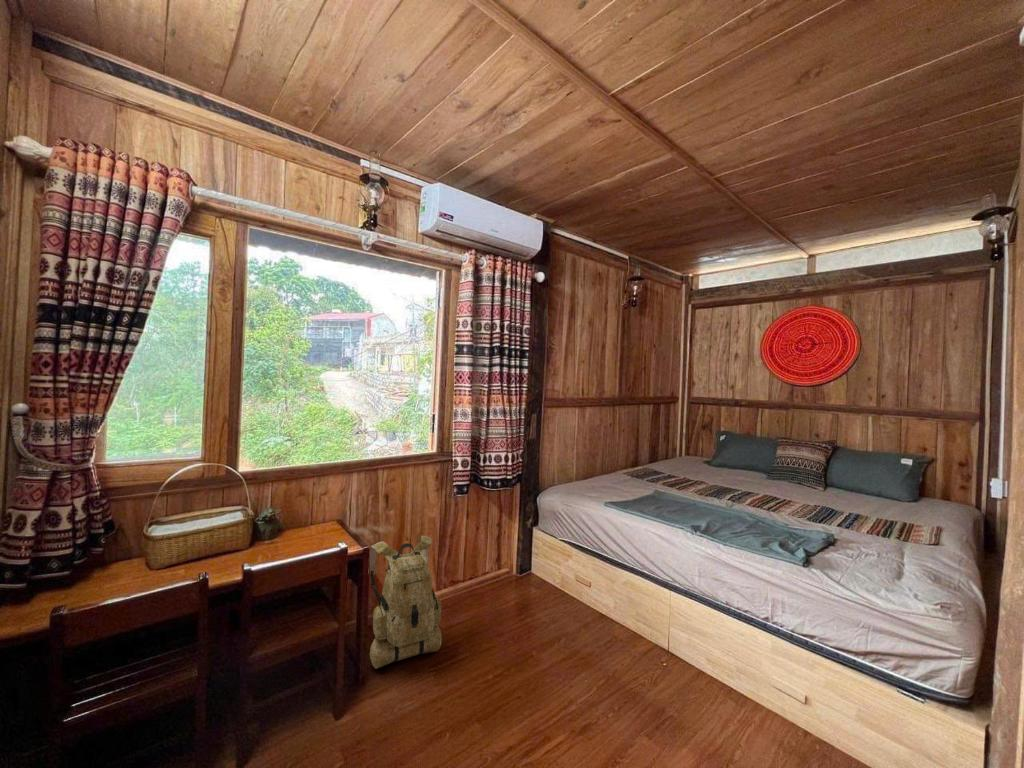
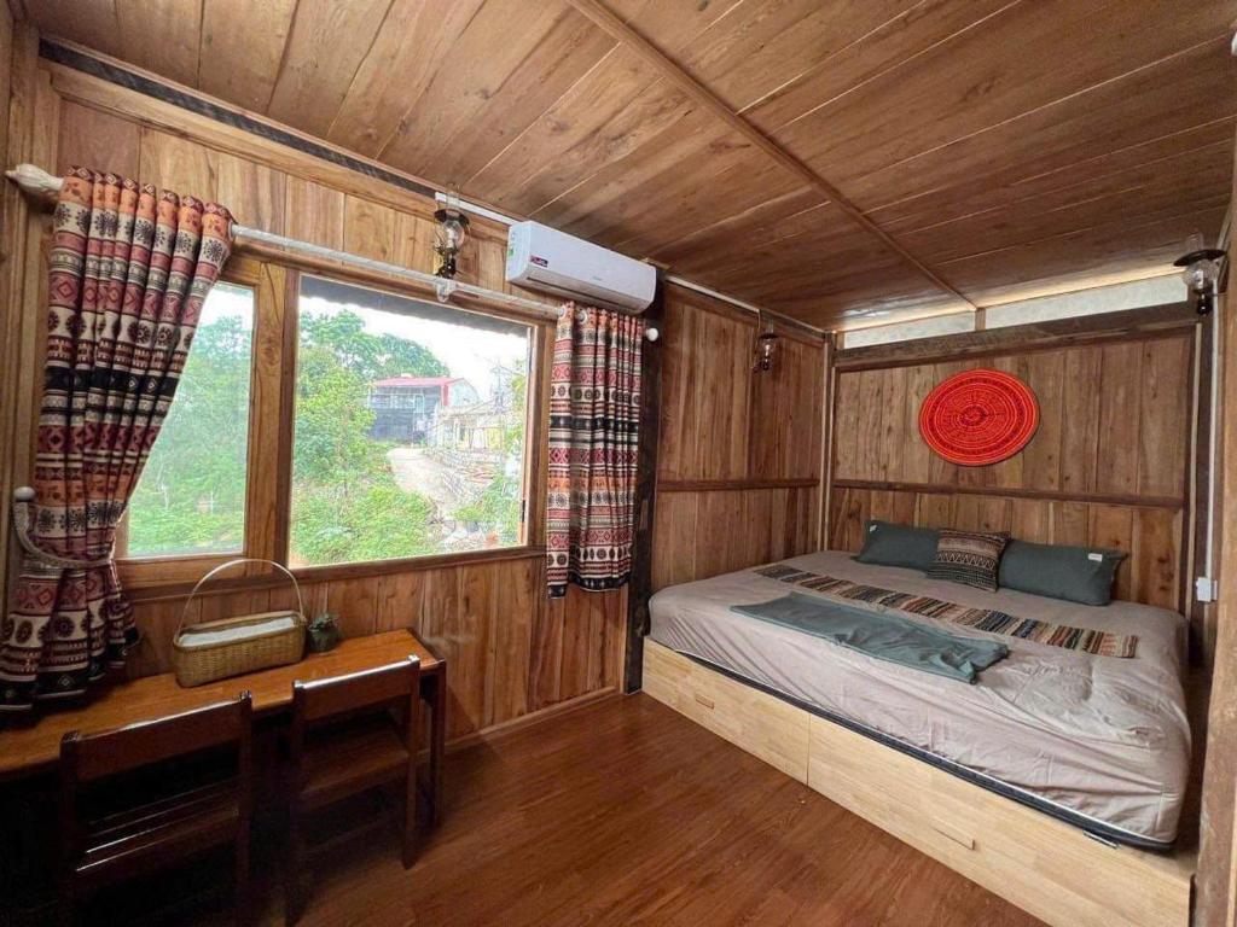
- backpack [369,535,443,670]
